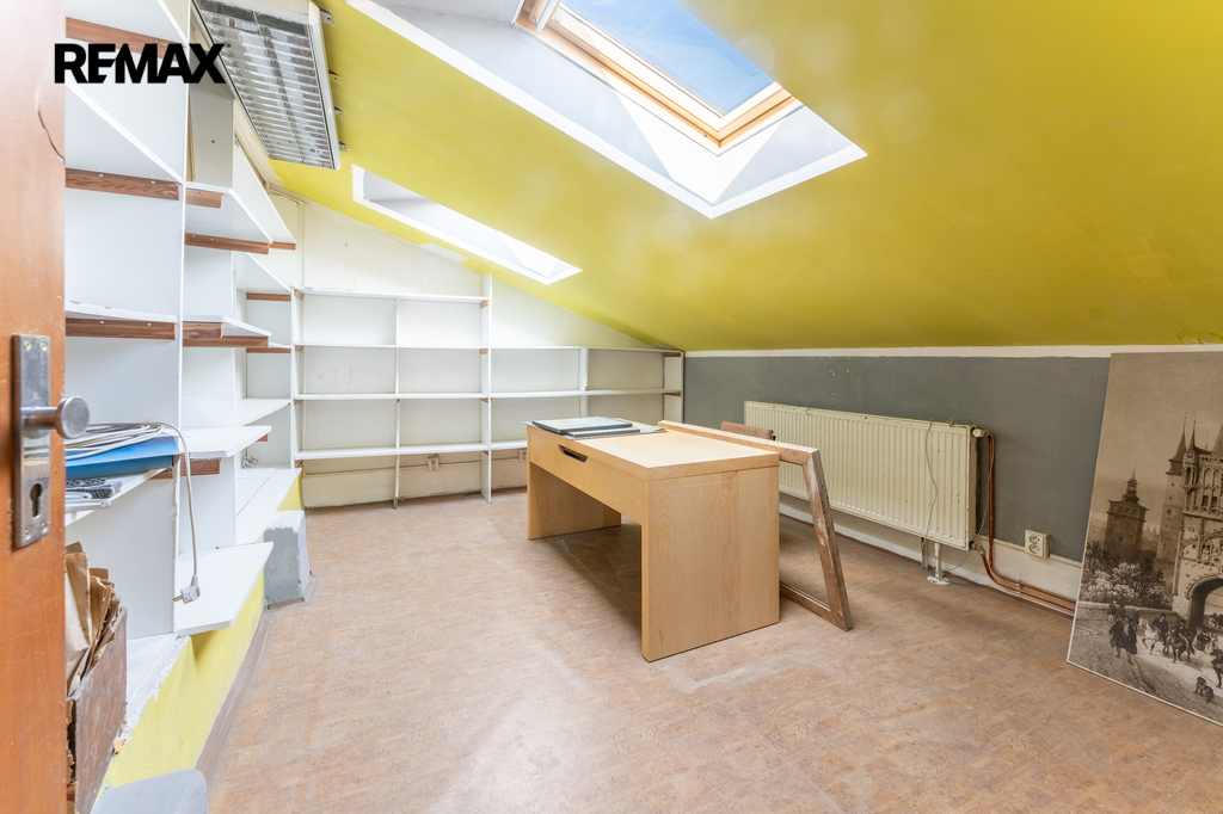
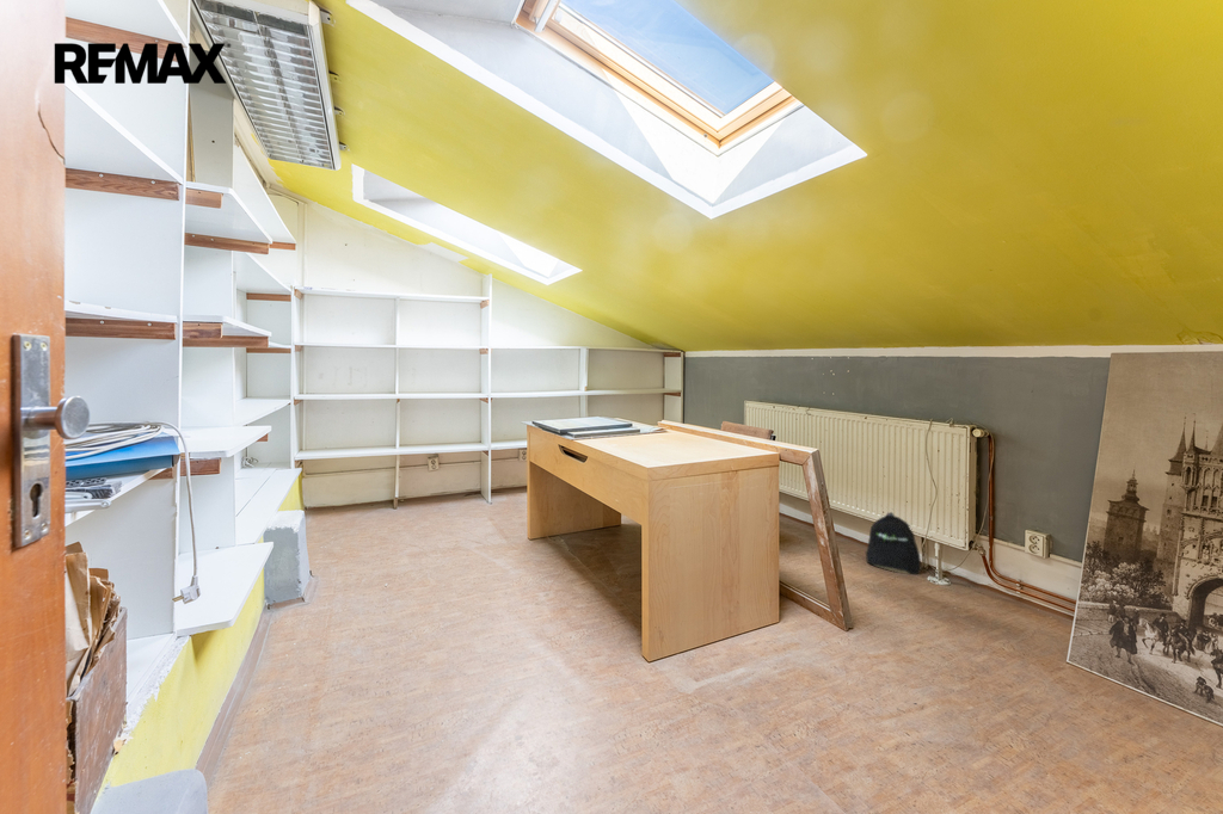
+ backpack [864,511,923,575]
